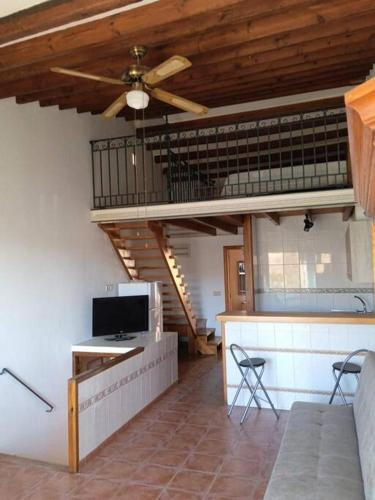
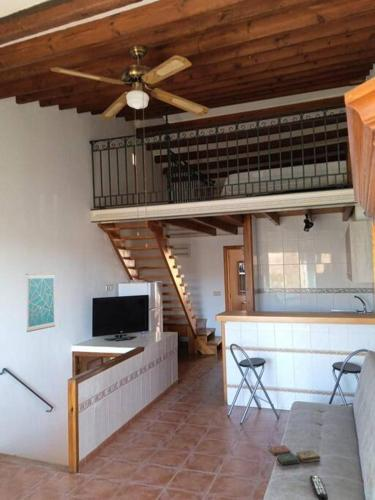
+ book [267,444,321,466]
+ wall art [26,273,56,333]
+ remote control [309,475,329,500]
